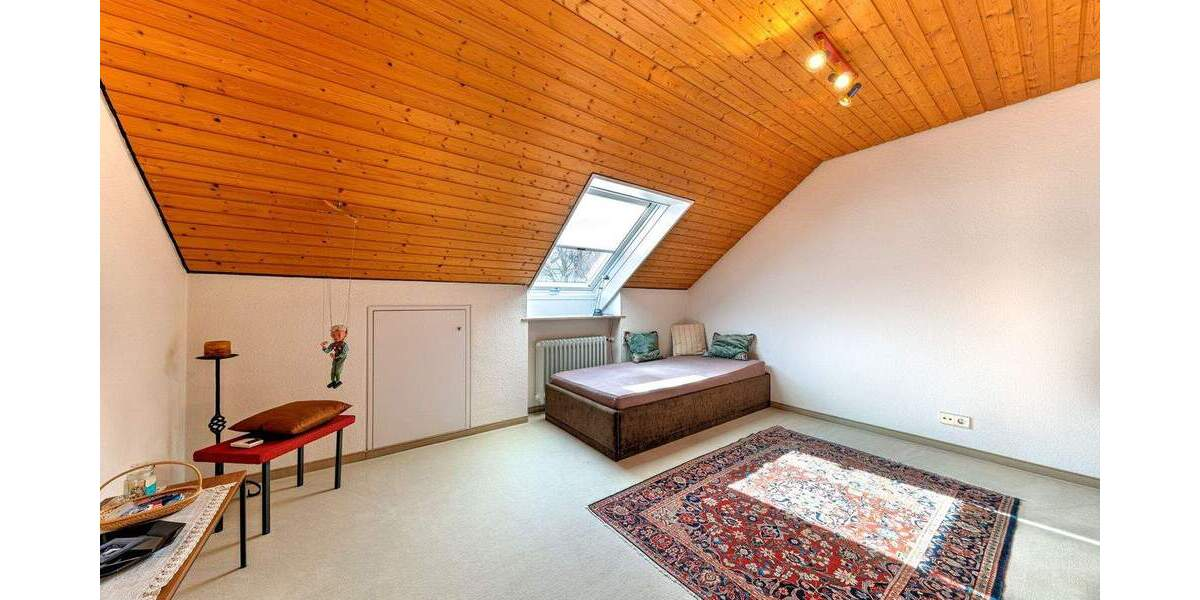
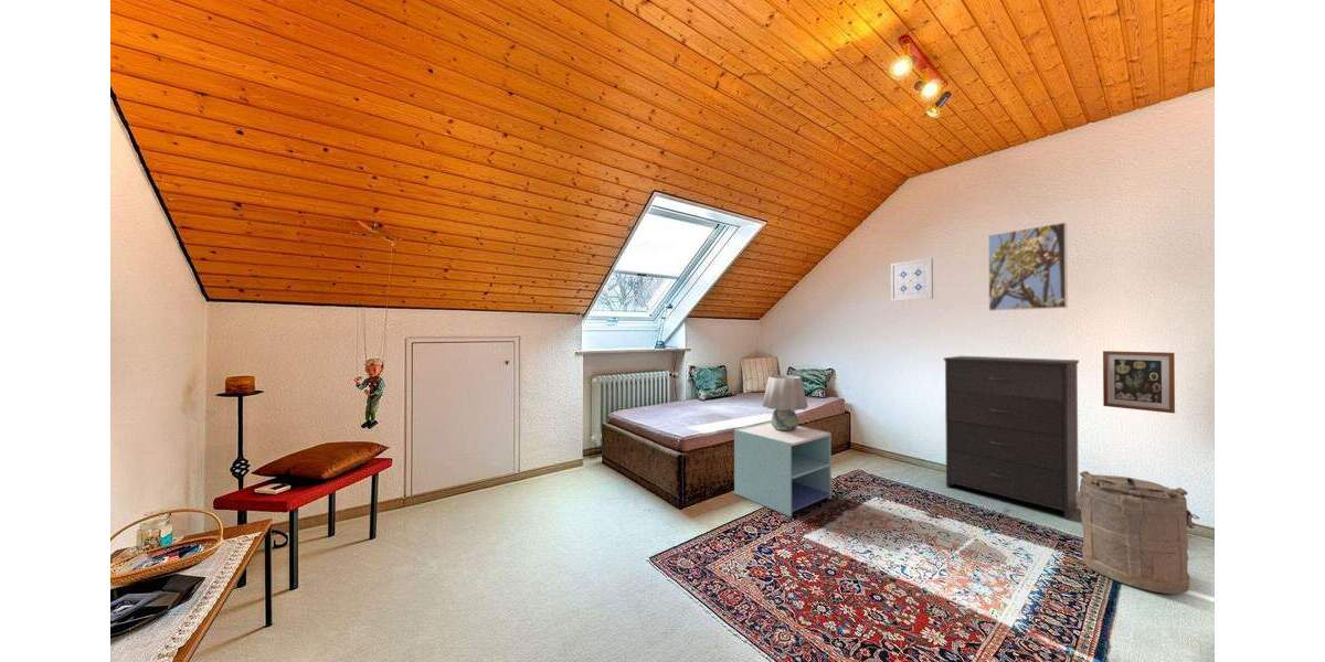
+ nightstand [733,421,833,517]
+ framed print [987,221,1069,312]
+ table lamp [762,374,809,431]
+ wall art [1102,350,1176,414]
+ wall art [890,257,934,302]
+ dresser [943,355,1080,520]
+ laundry hamper [1077,470,1200,595]
